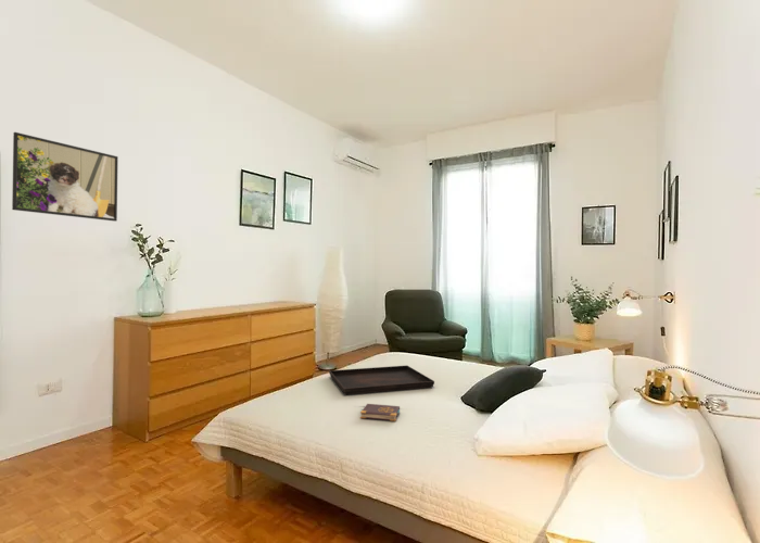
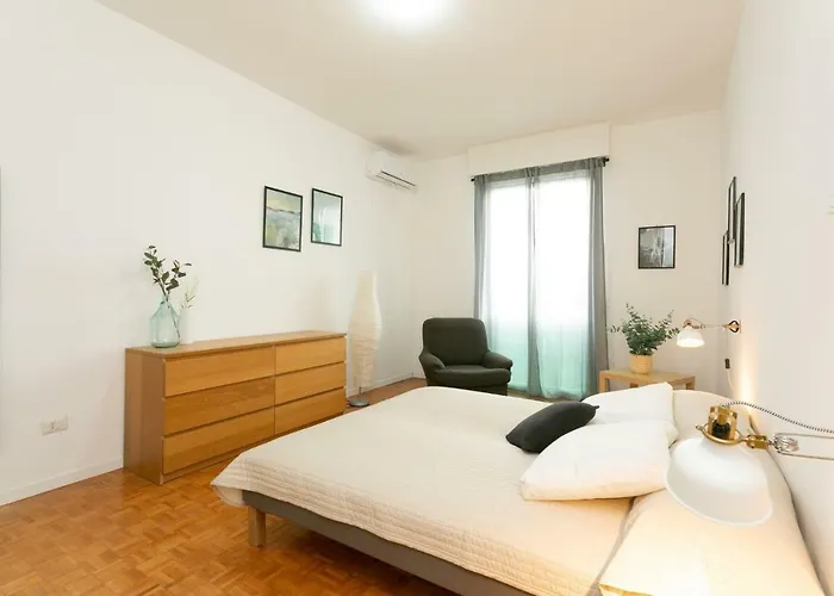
- serving tray [328,365,435,395]
- book [359,403,401,422]
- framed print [11,131,119,223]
